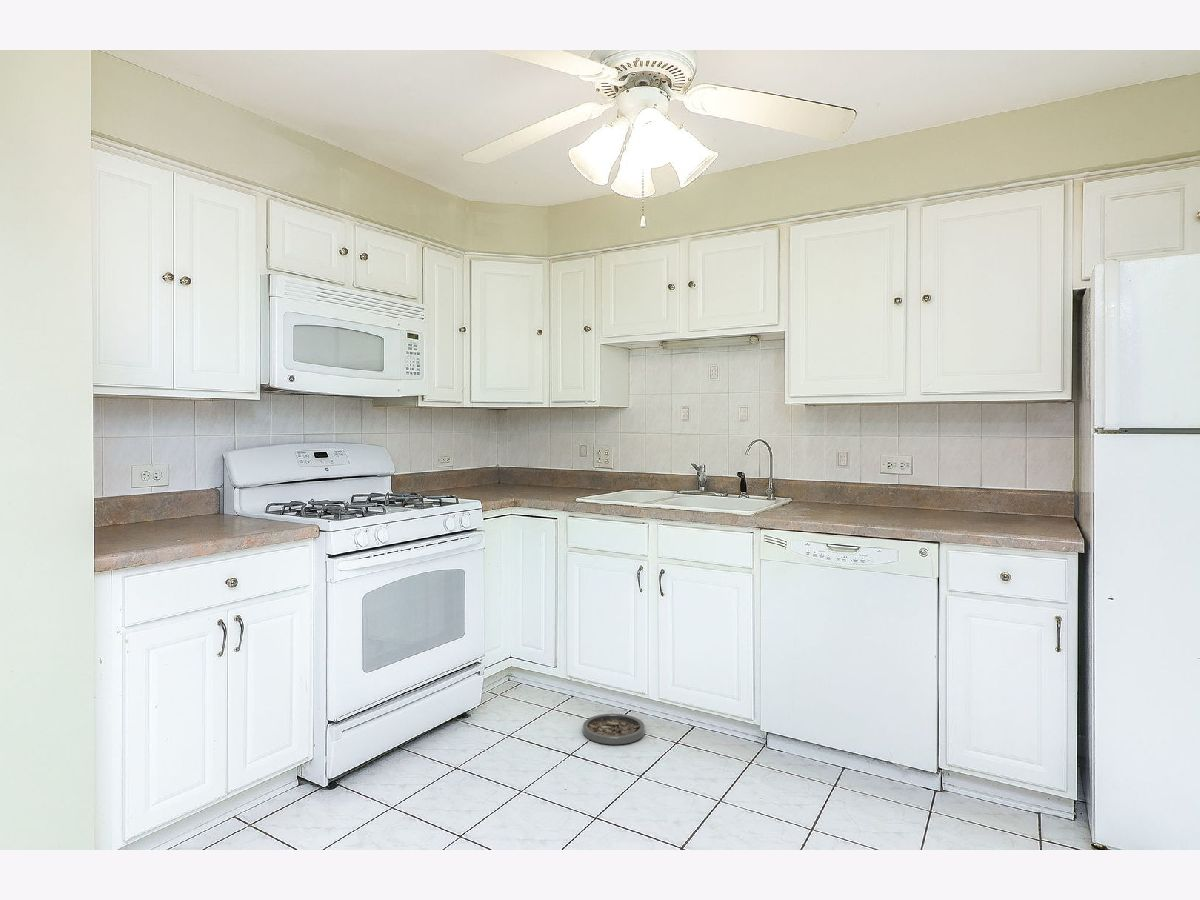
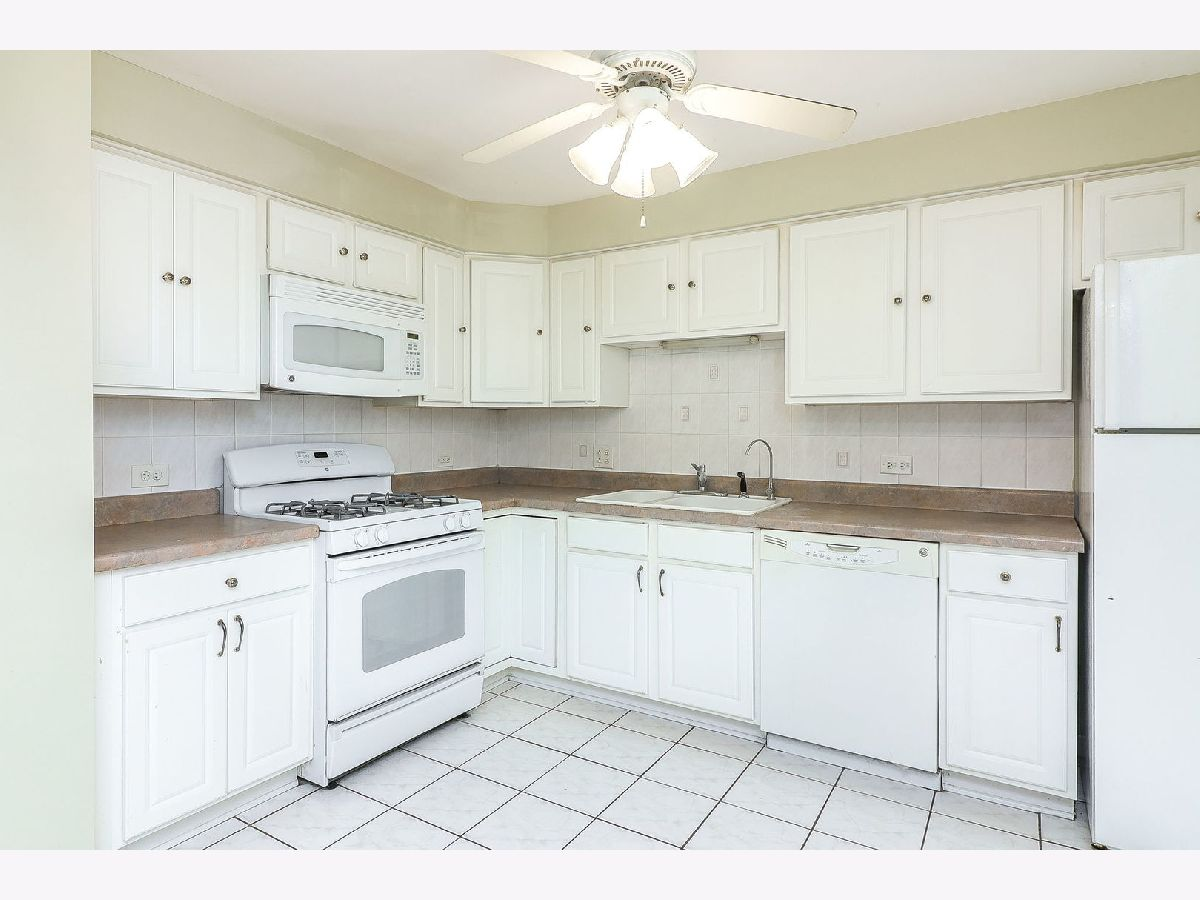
- pet bowl [582,713,646,745]
